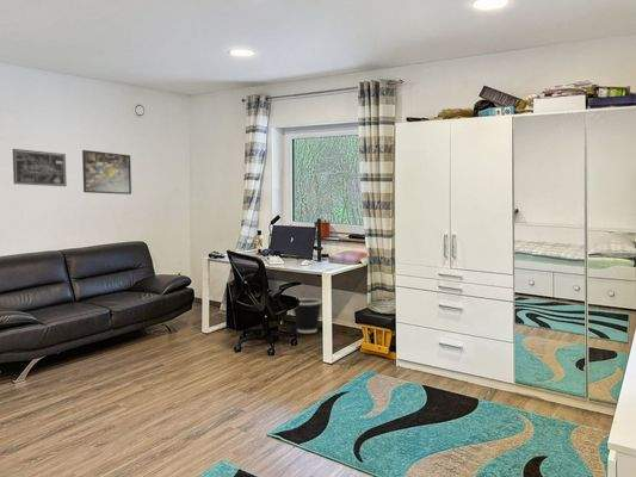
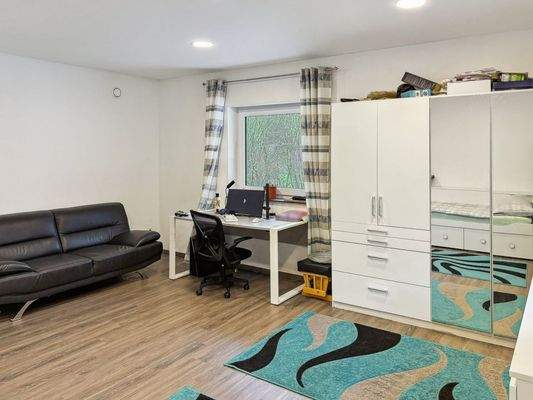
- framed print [81,149,132,196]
- wall art [12,148,68,187]
- wastebasket [292,297,323,334]
